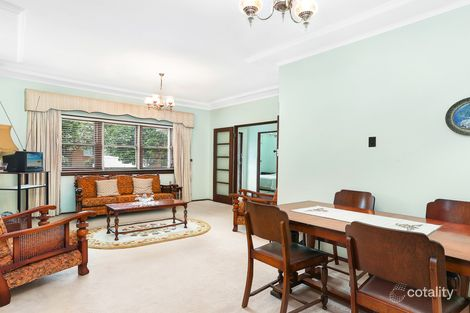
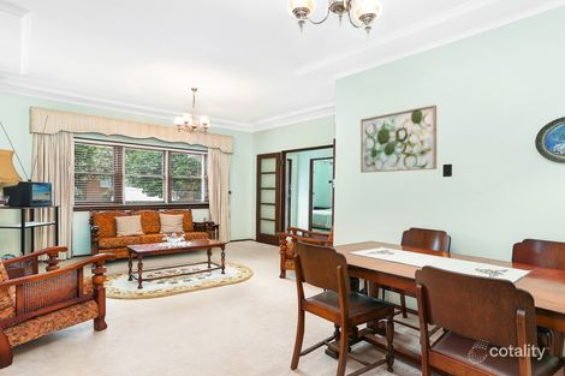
+ wall art [359,103,438,174]
